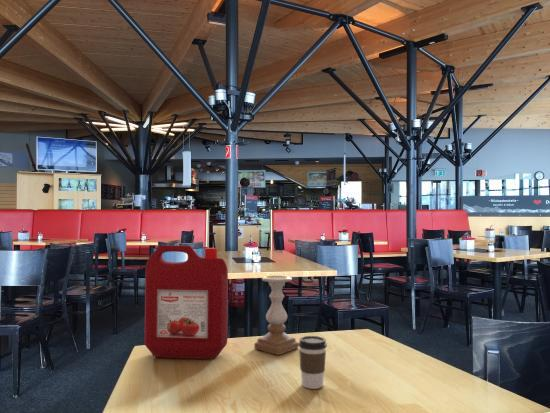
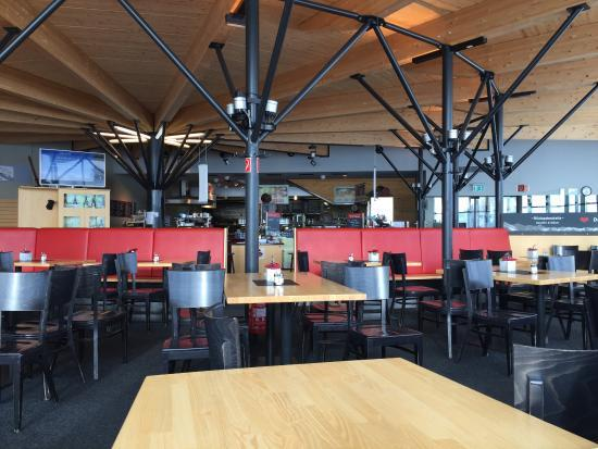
- ketchup jug [144,244,229,360]
- coffee cup [298,335,328,390]
- candle holder [253,274,299,356]
